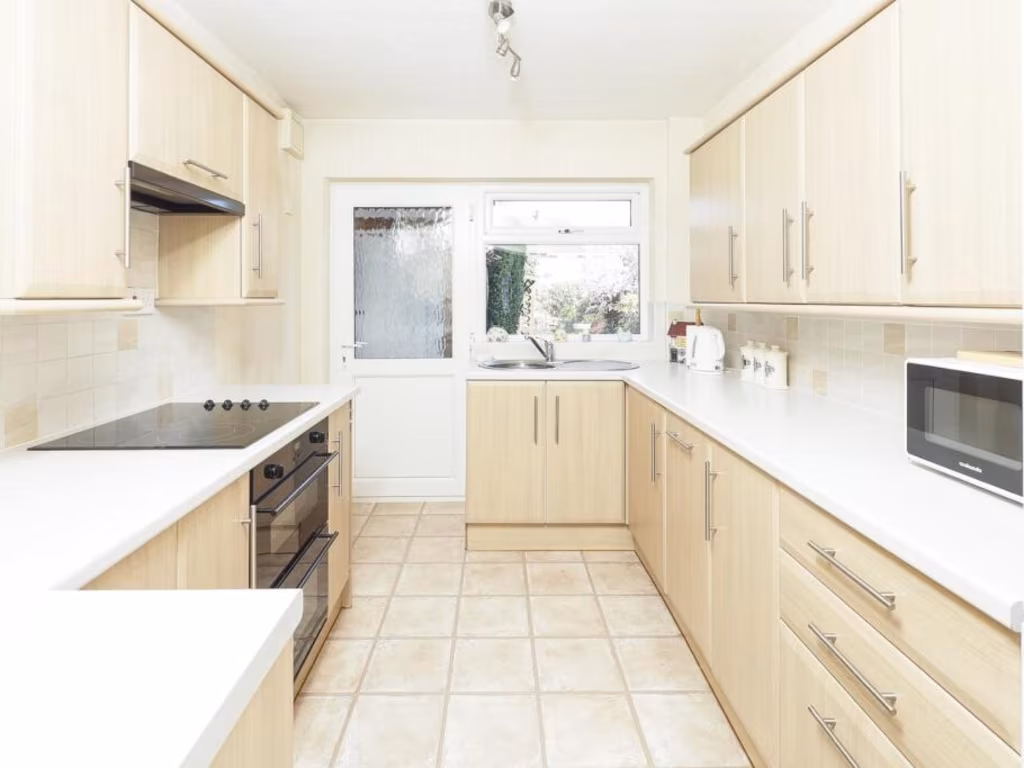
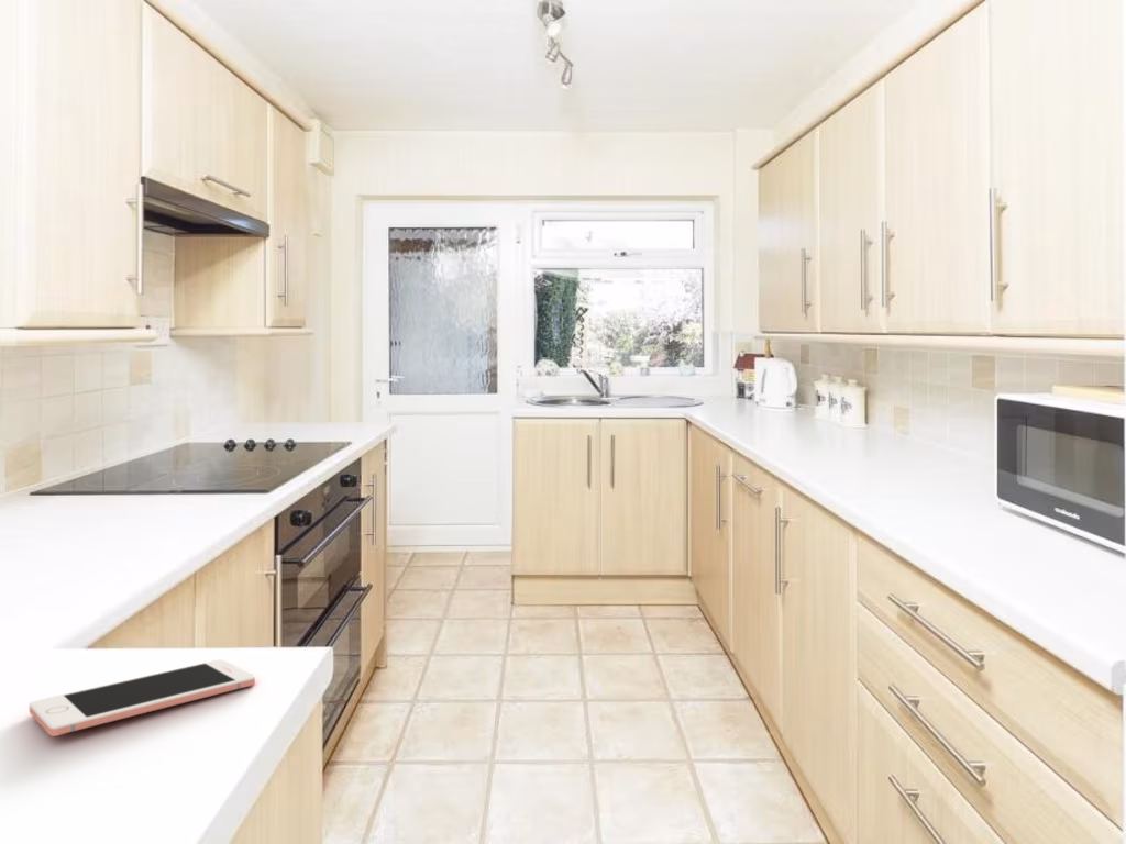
+ cell phone [29,658,256,737]
